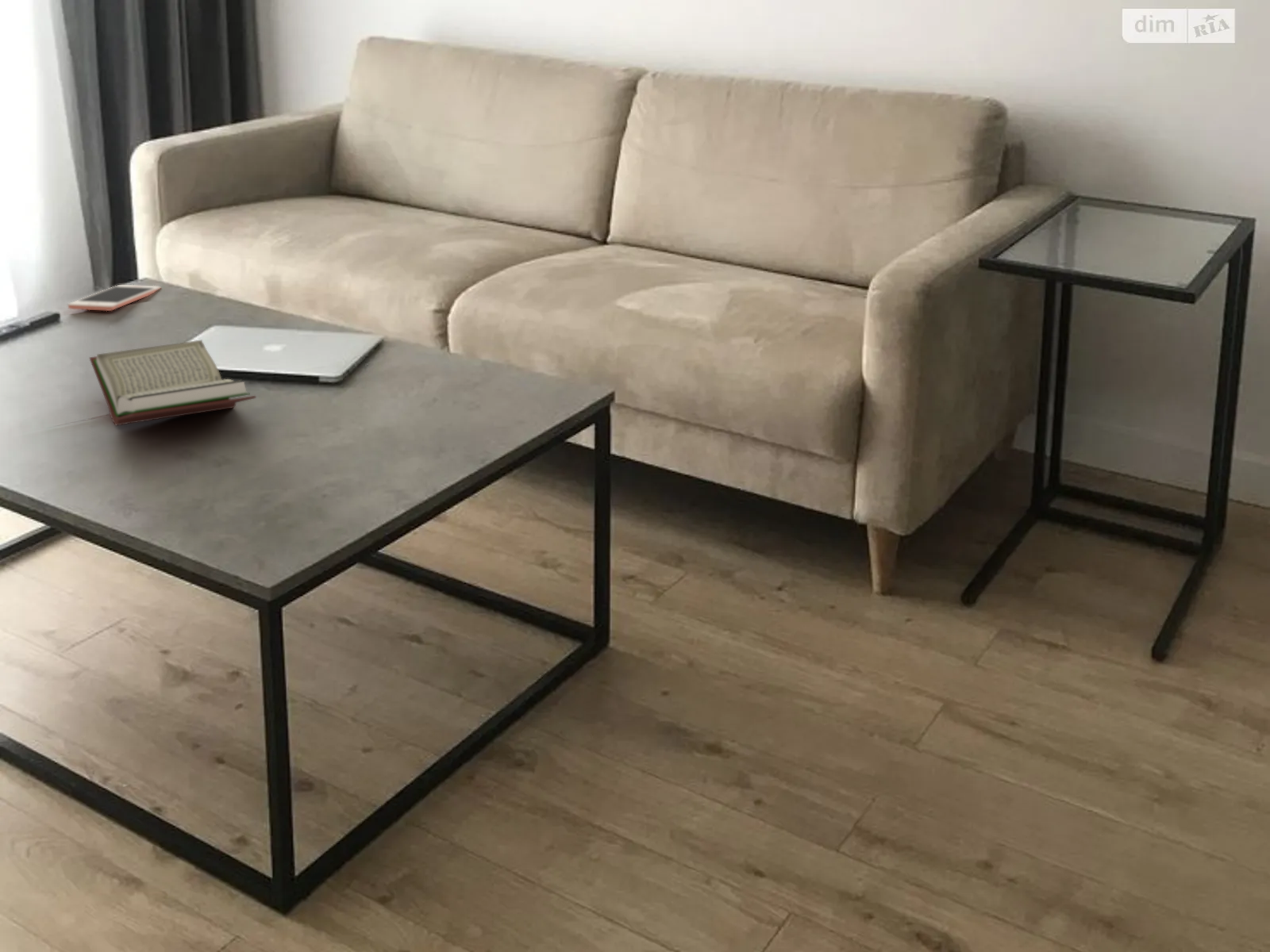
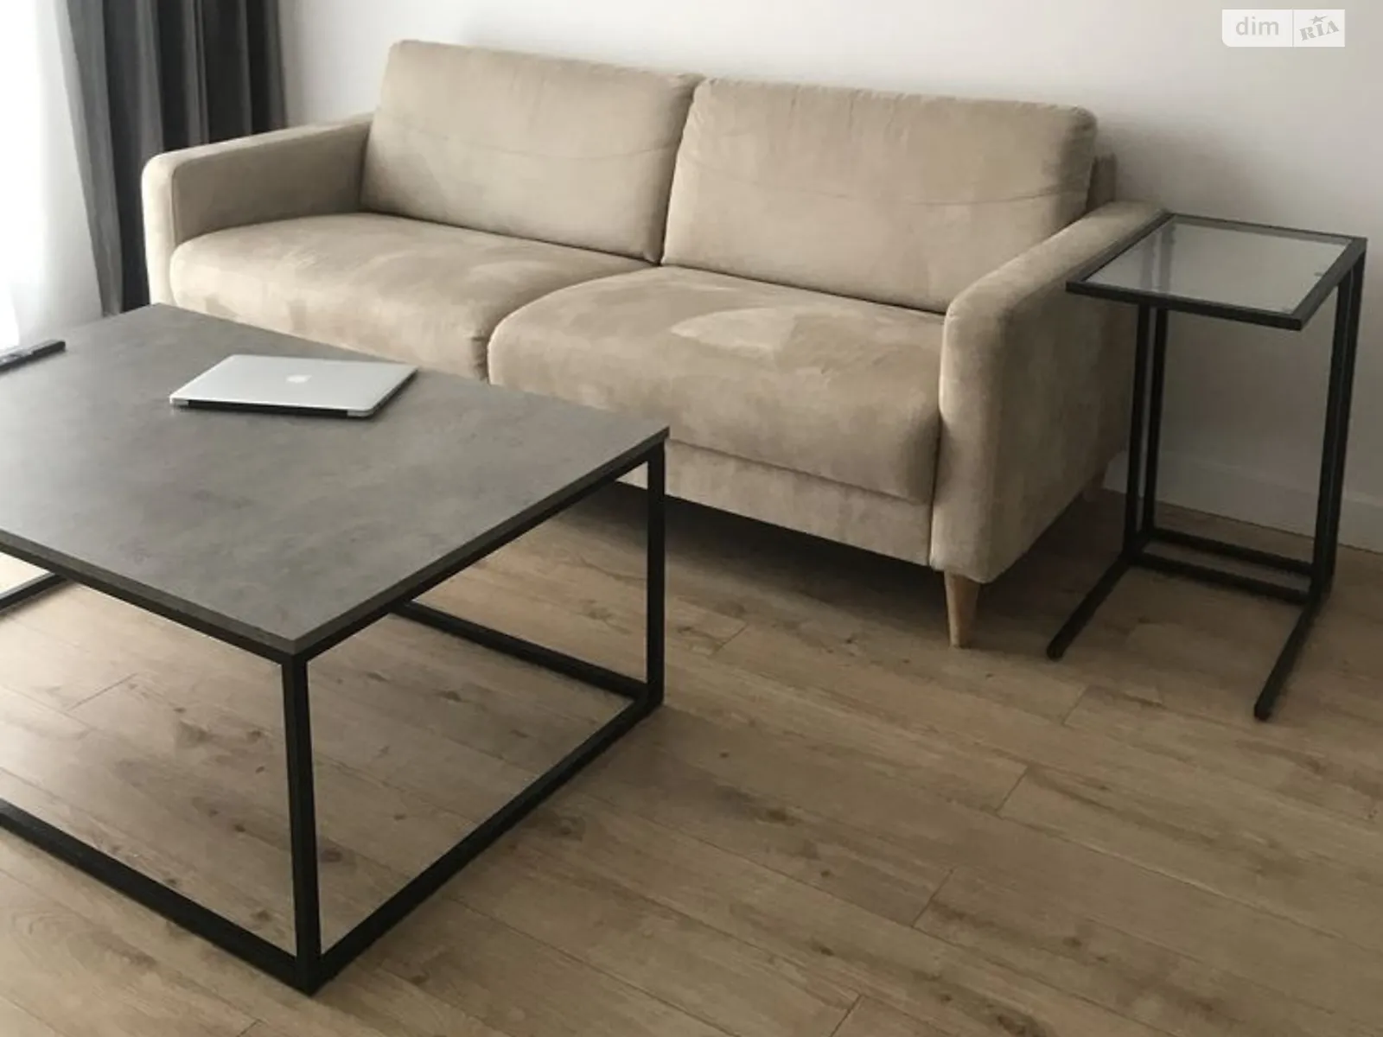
- cell phone [67,284,162,312]
- book [89,340,256,426]
